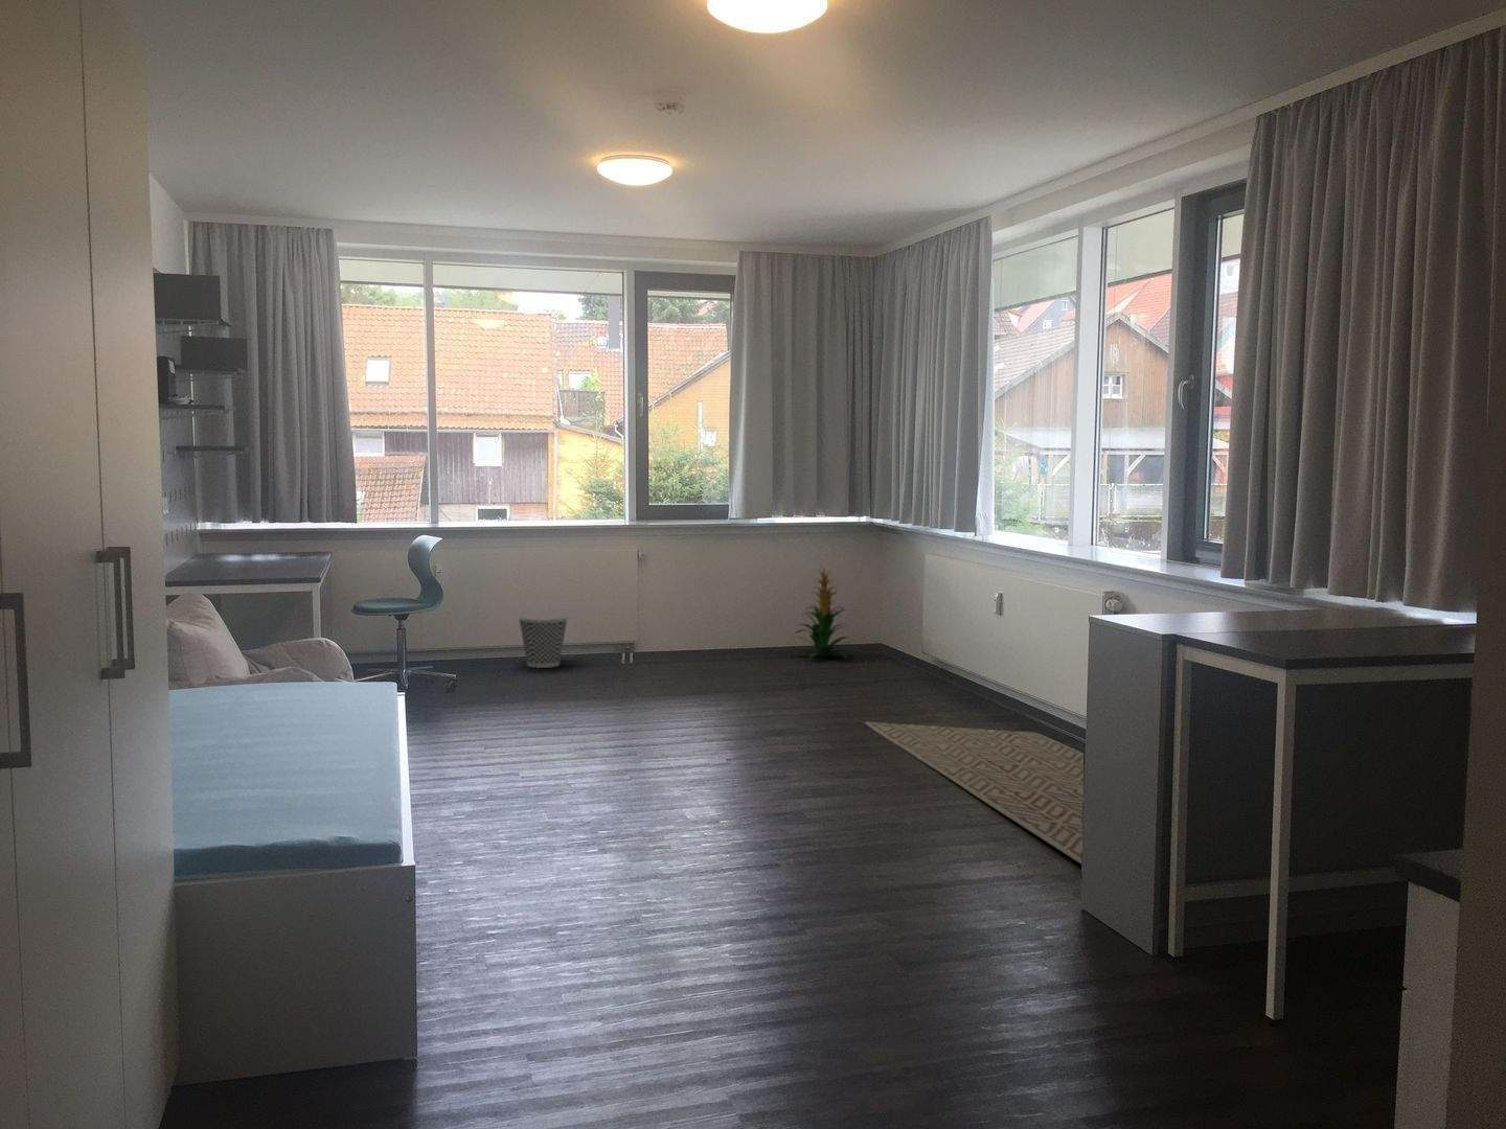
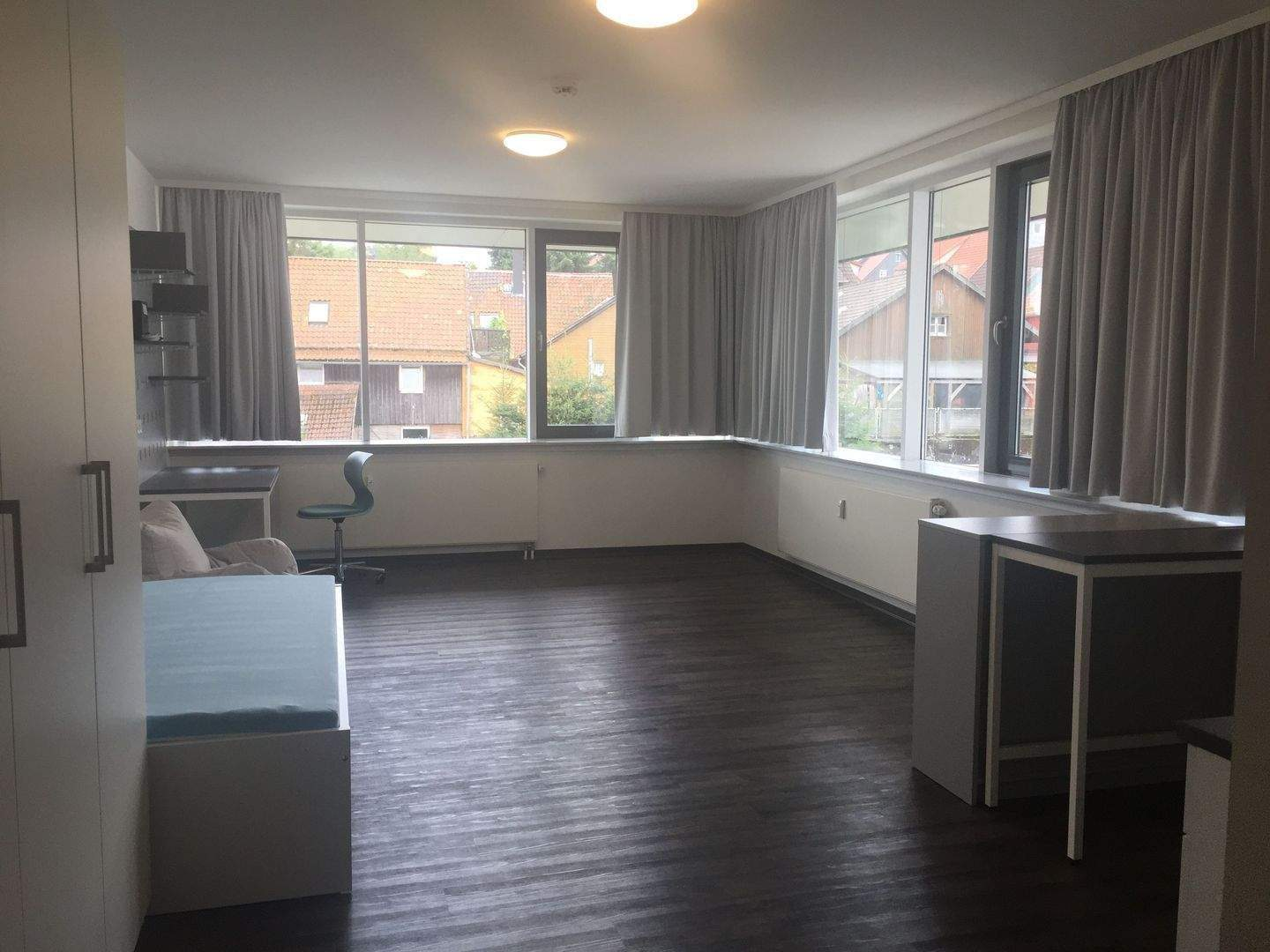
- wastebasket [518,615,569,669]
- indoor plant [793,563,855,658]
- rug [863,721,1085,865]
